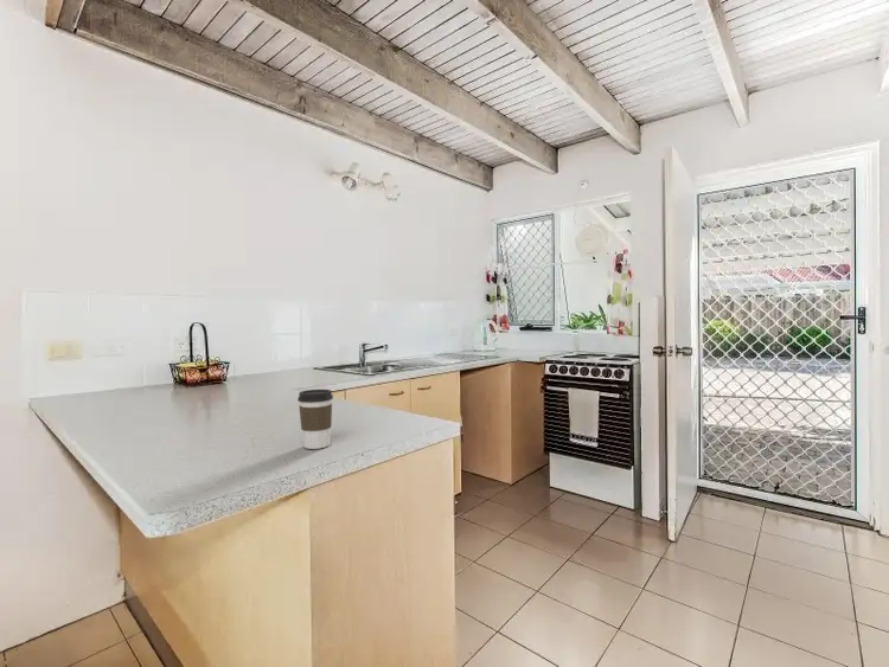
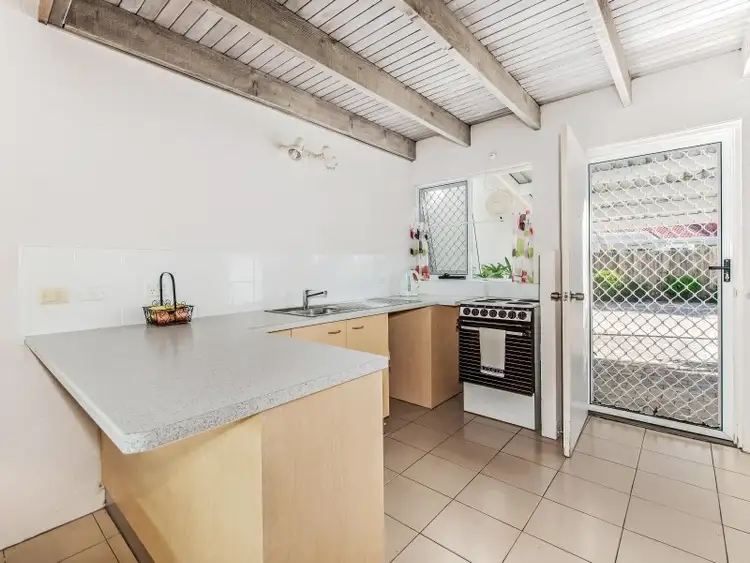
- coffee cup [296,389,334,450]
